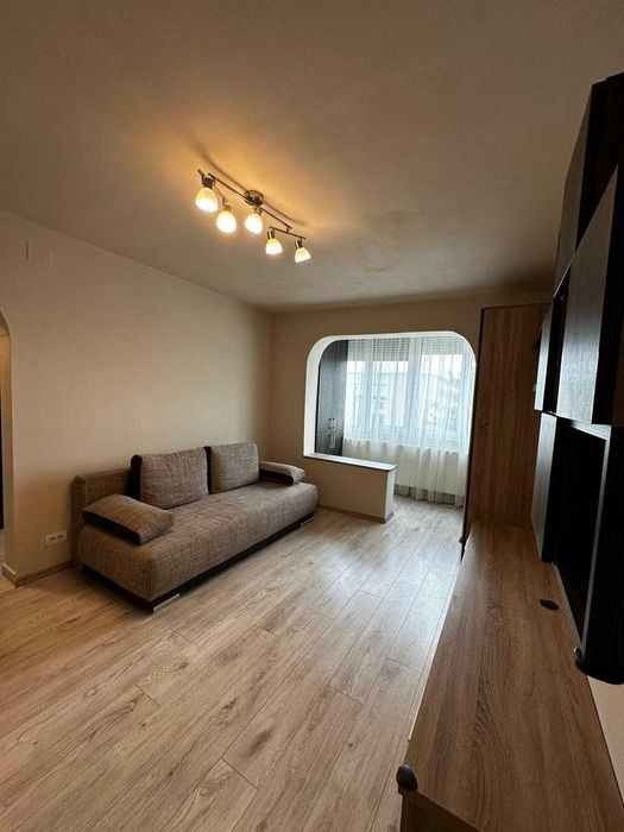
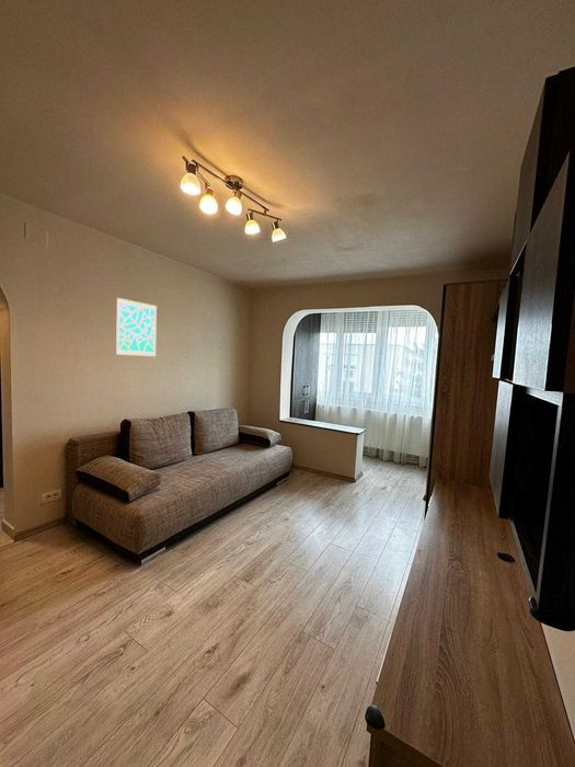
+ wall art [115,297,158,357]
